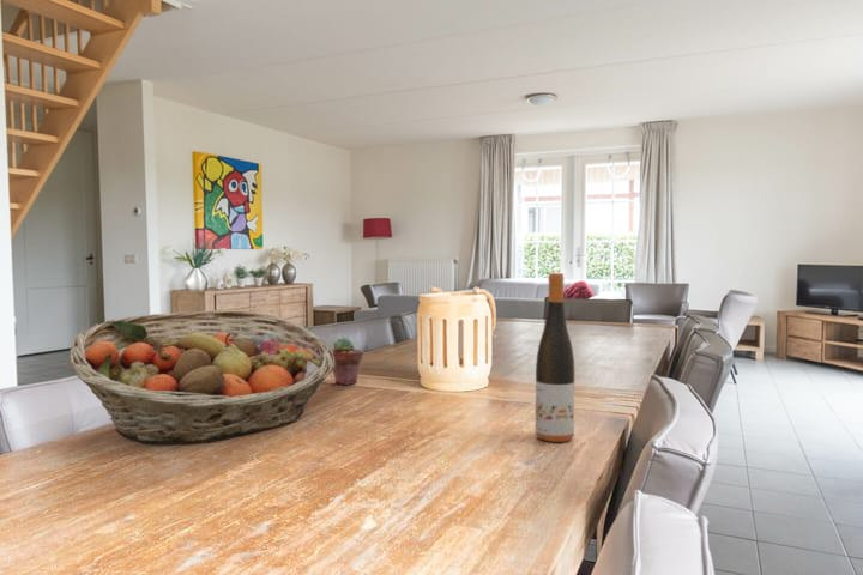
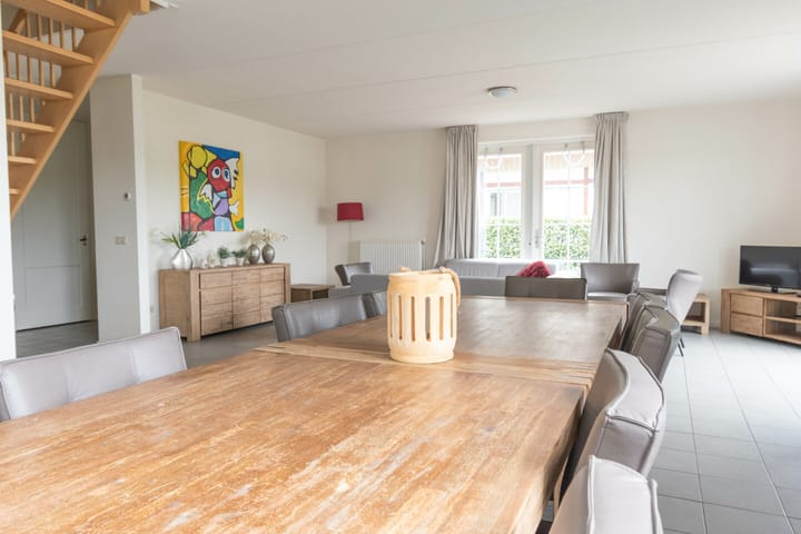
- wine bottle [535,271,575,443]
- fruit basket [68,309,336,446]
- potted succulent [331,337,364,386]
